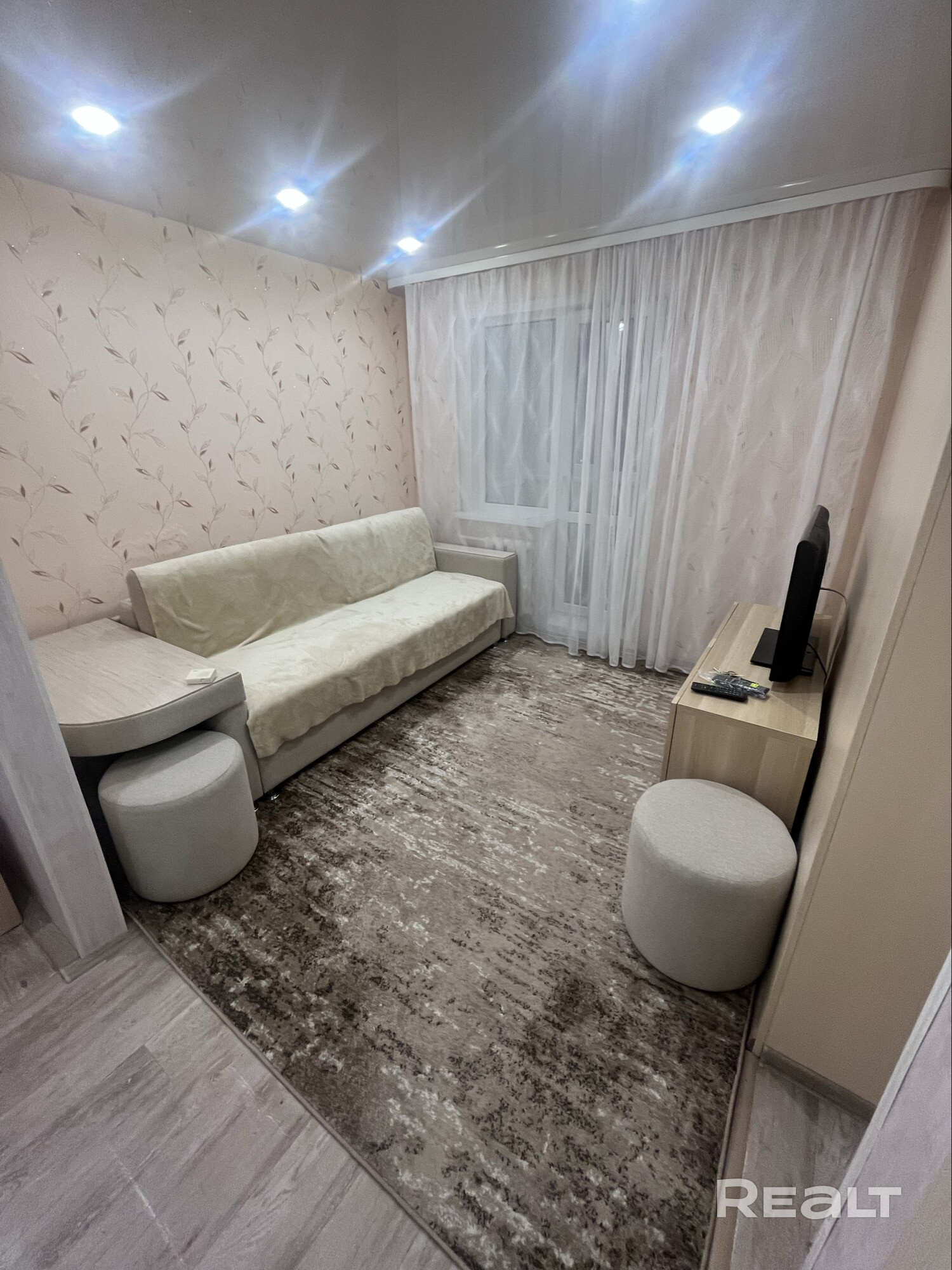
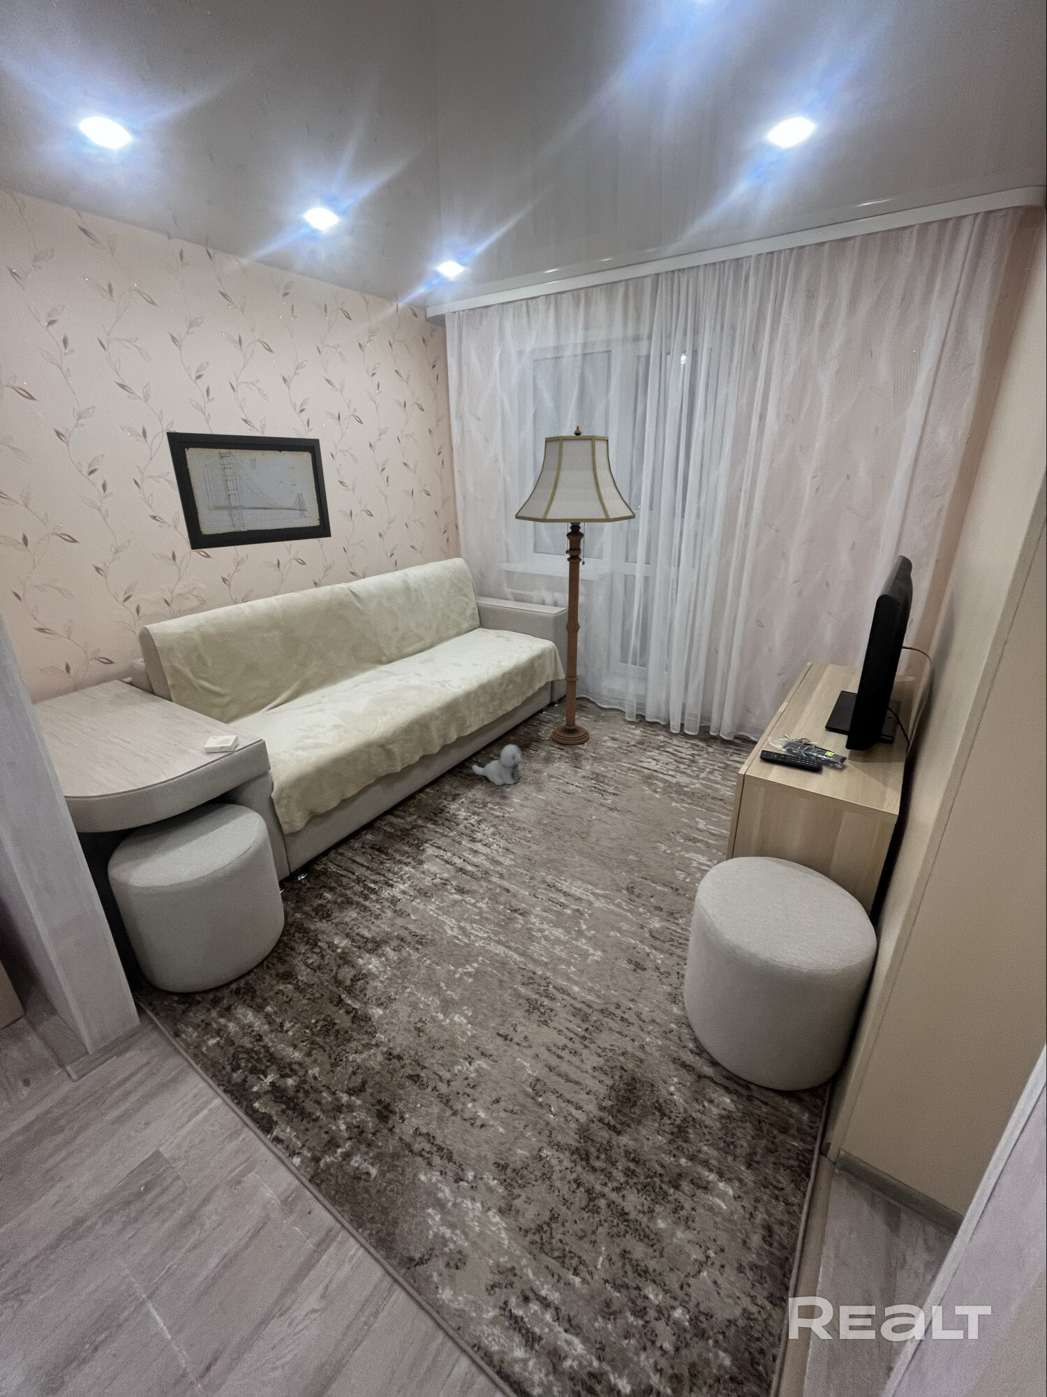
+ floor lamp [515,425,636,746]
+ plush toy [471,744,524,785]
+ wall art [165,431,332,550]
